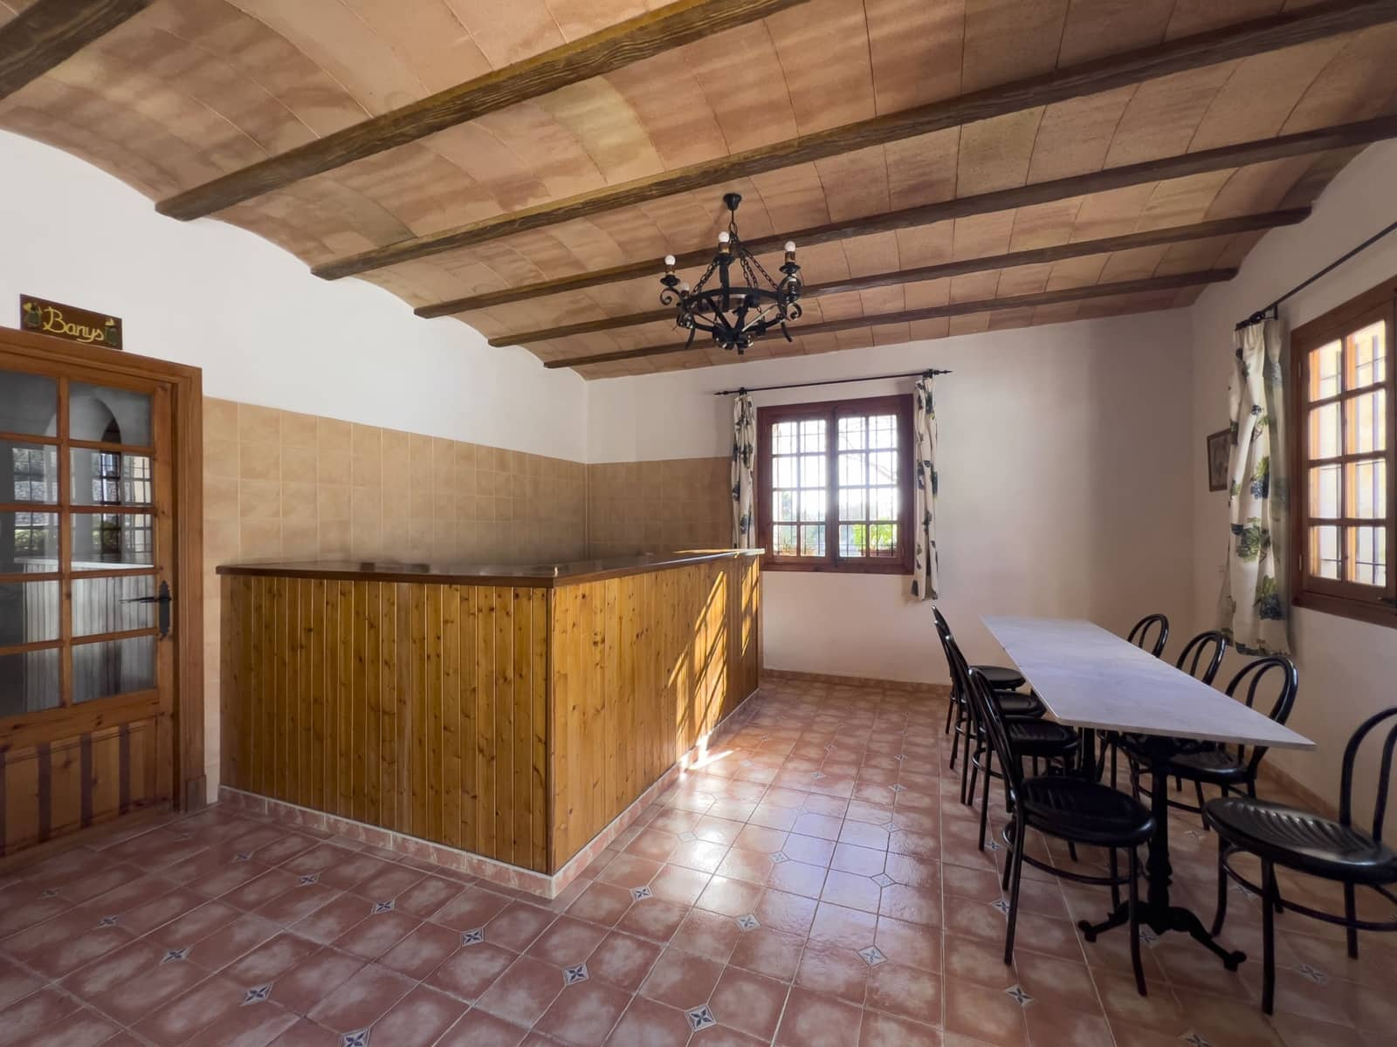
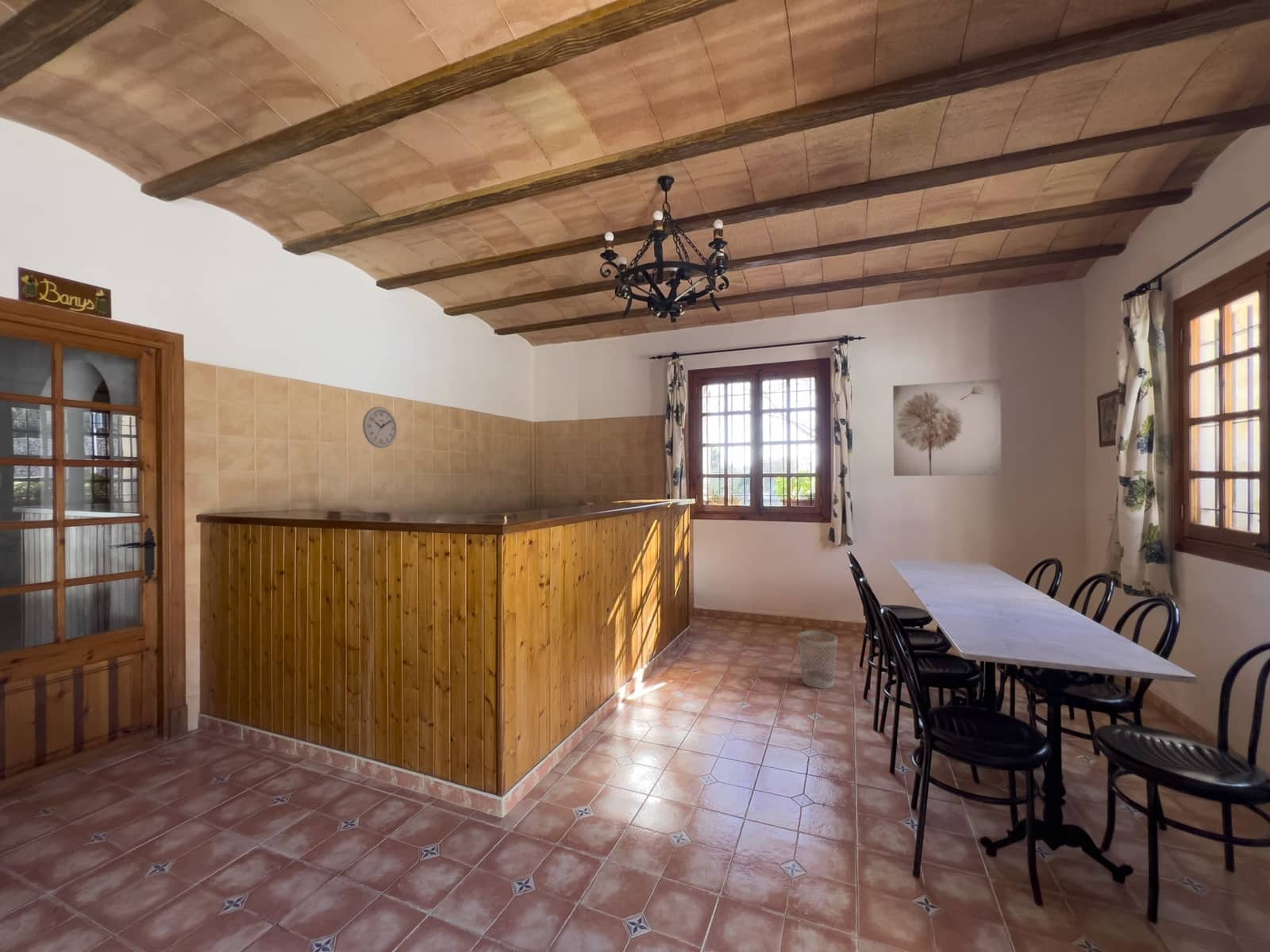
+ wall art [892,378,1002,477]
+ wall clock [362,406,398,449]
+ wastebasket [798,630,838,689]
